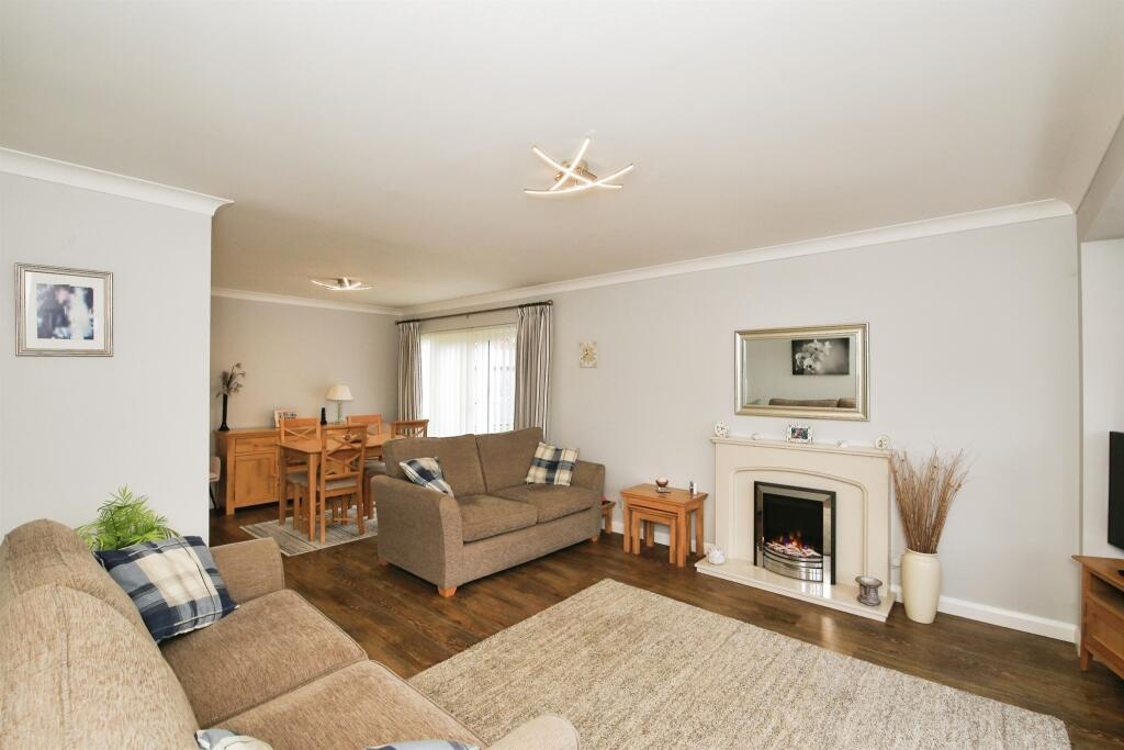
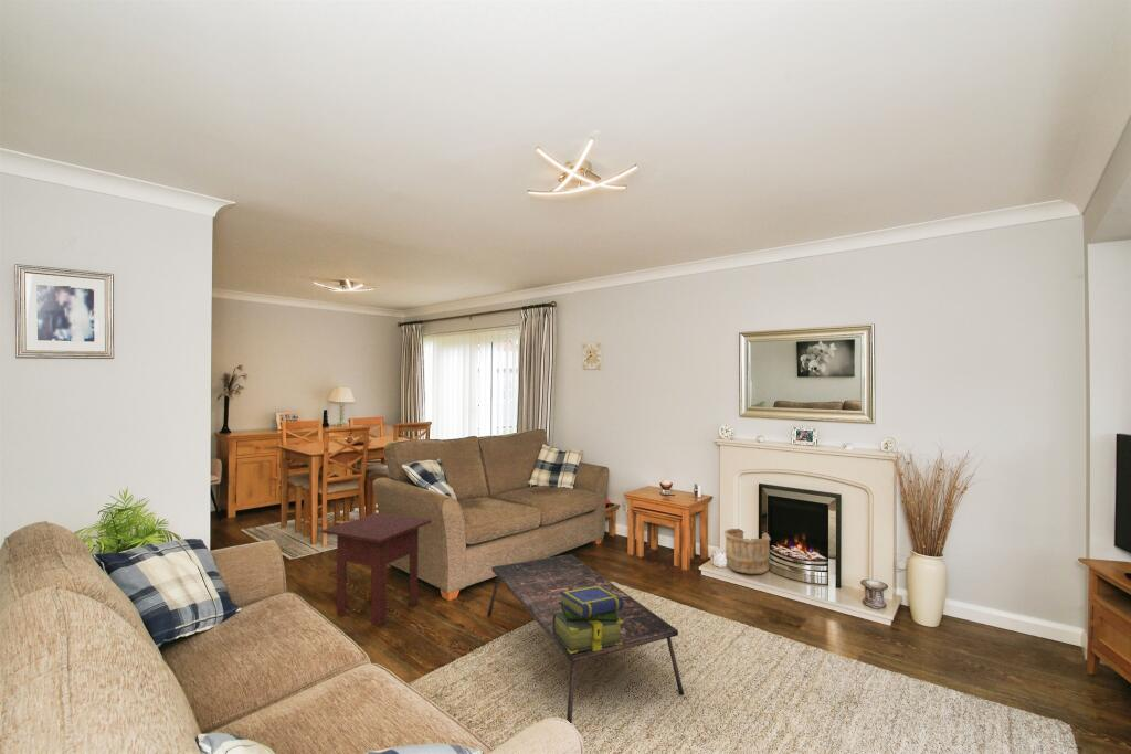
+ wooden bucket [723,528,772,575]
+ side table [320,511,433,627]
+ stack of books [552,585,623,654]
+ coffee table [486,553,685,724]
